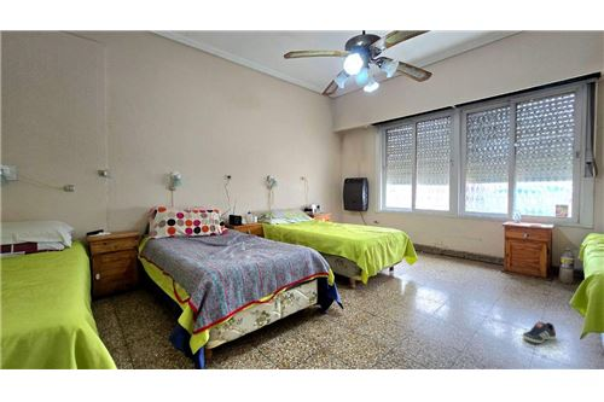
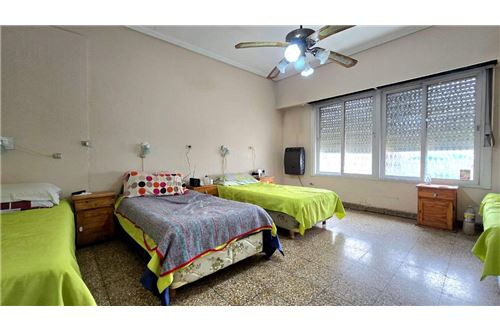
- sneaker [521,320,557,344]
